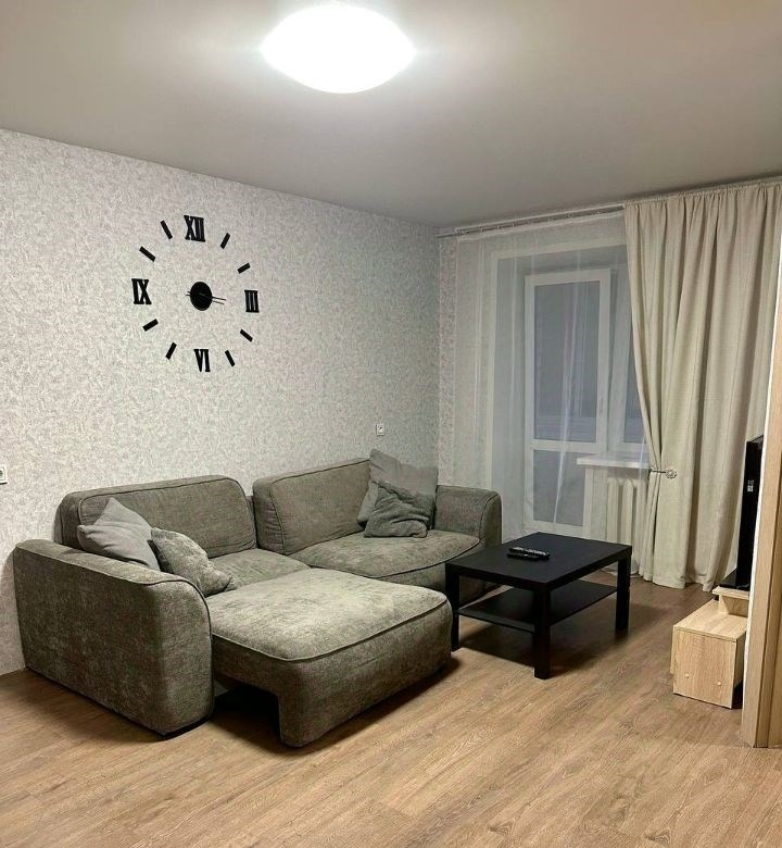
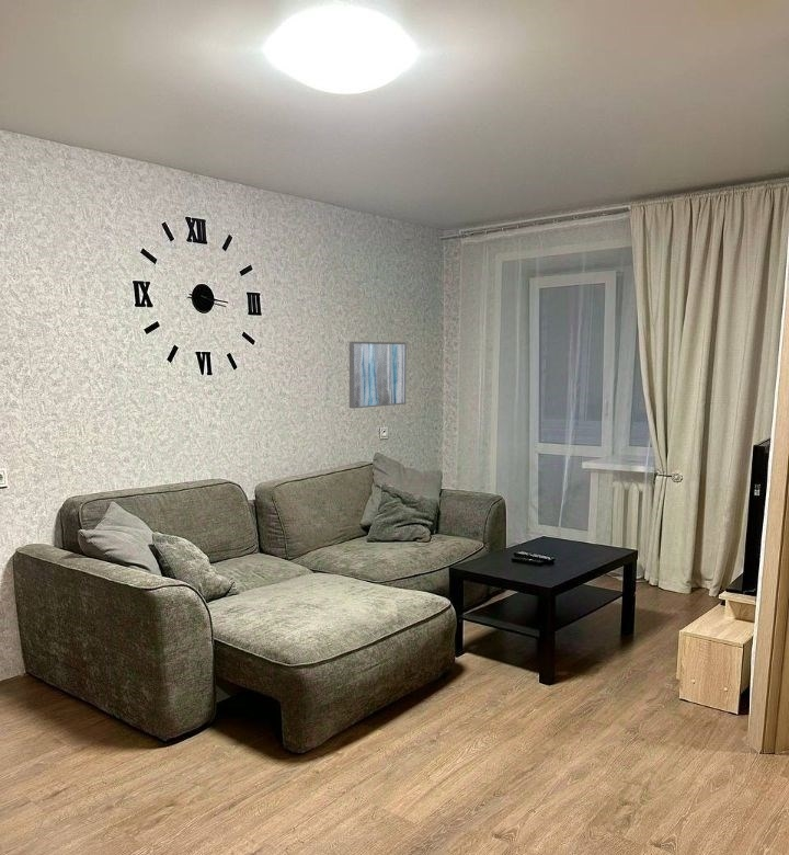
+ wall art [348,341,408,409]
